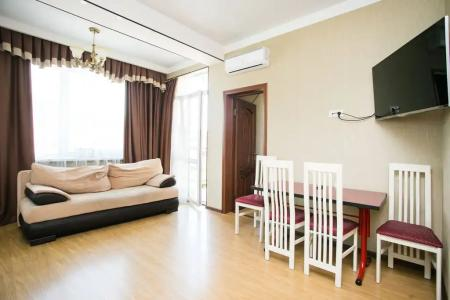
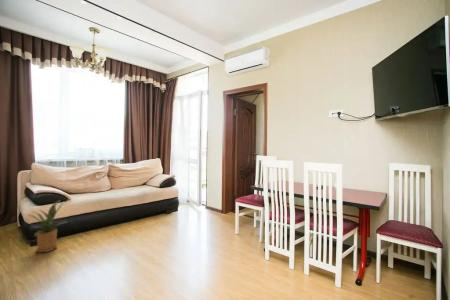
+ house plant [22,199,67,253]
